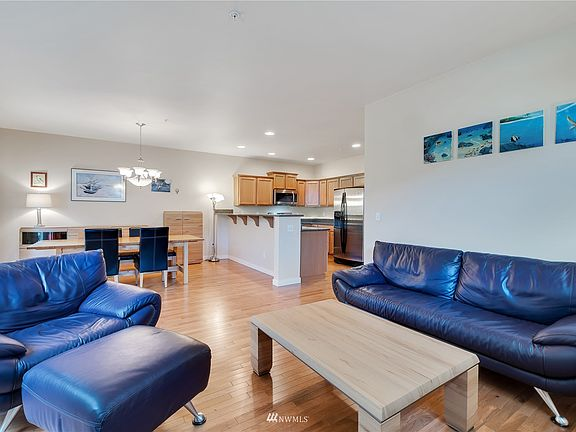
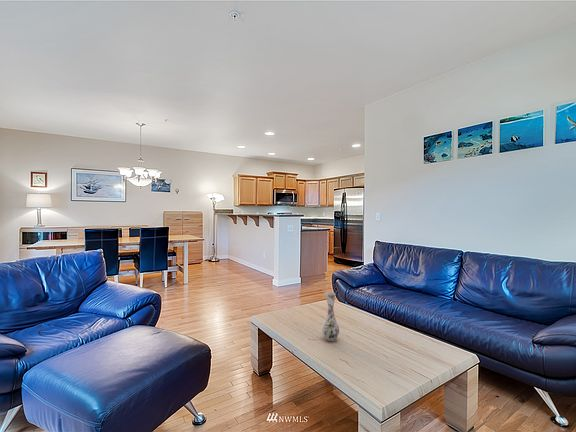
+ vase [321,291,340,342]
